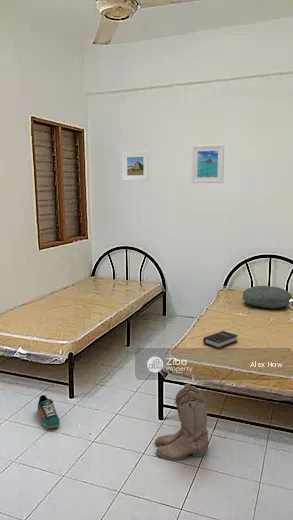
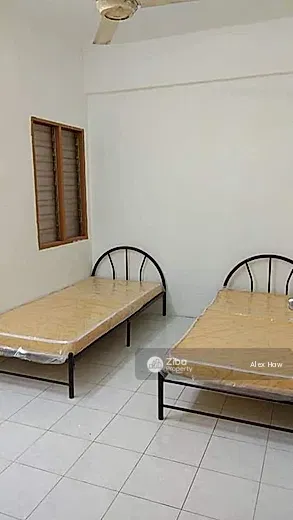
- boots [154,383,209,461]
- pillow [241,285,293,309]
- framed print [121,150,150,182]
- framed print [191,143,225,184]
- hardback book [202,330,239,350]
- sneaker [36,394,61,429]
